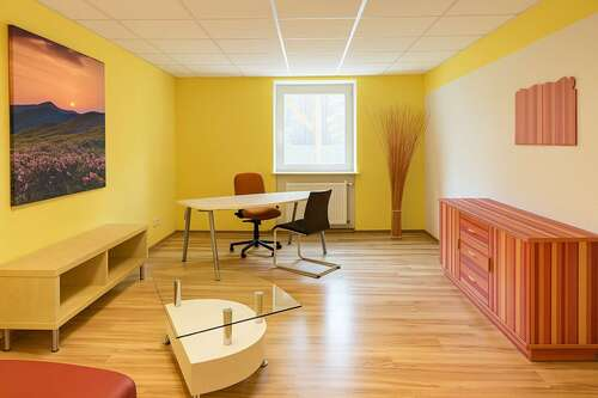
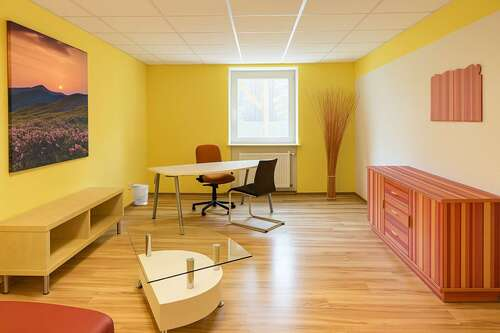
+ wastebasket [132,183,150,206]
